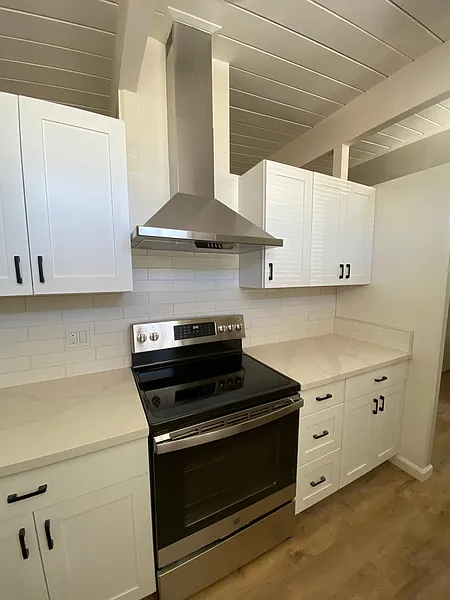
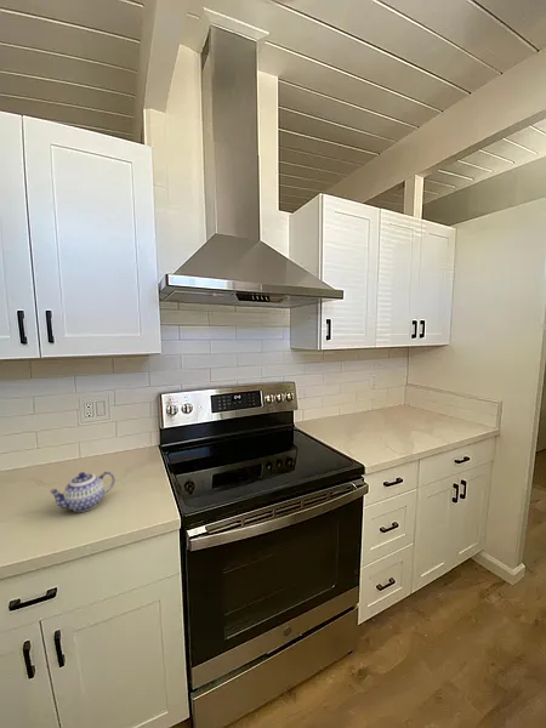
+ teapot [49,470,115,513]
